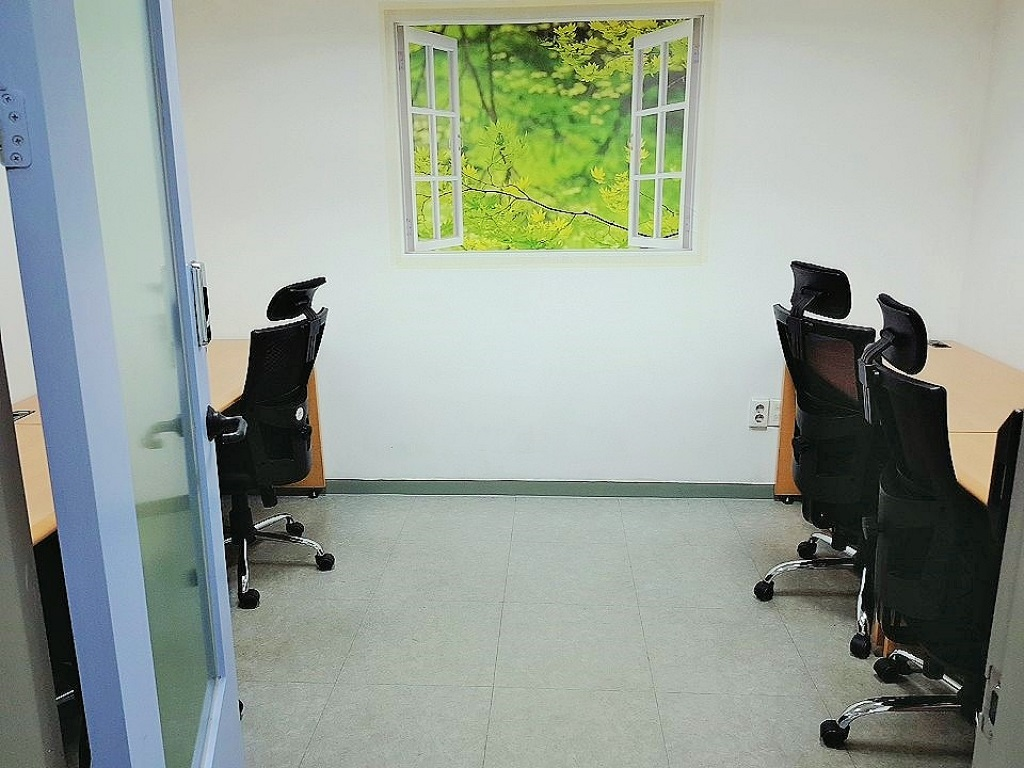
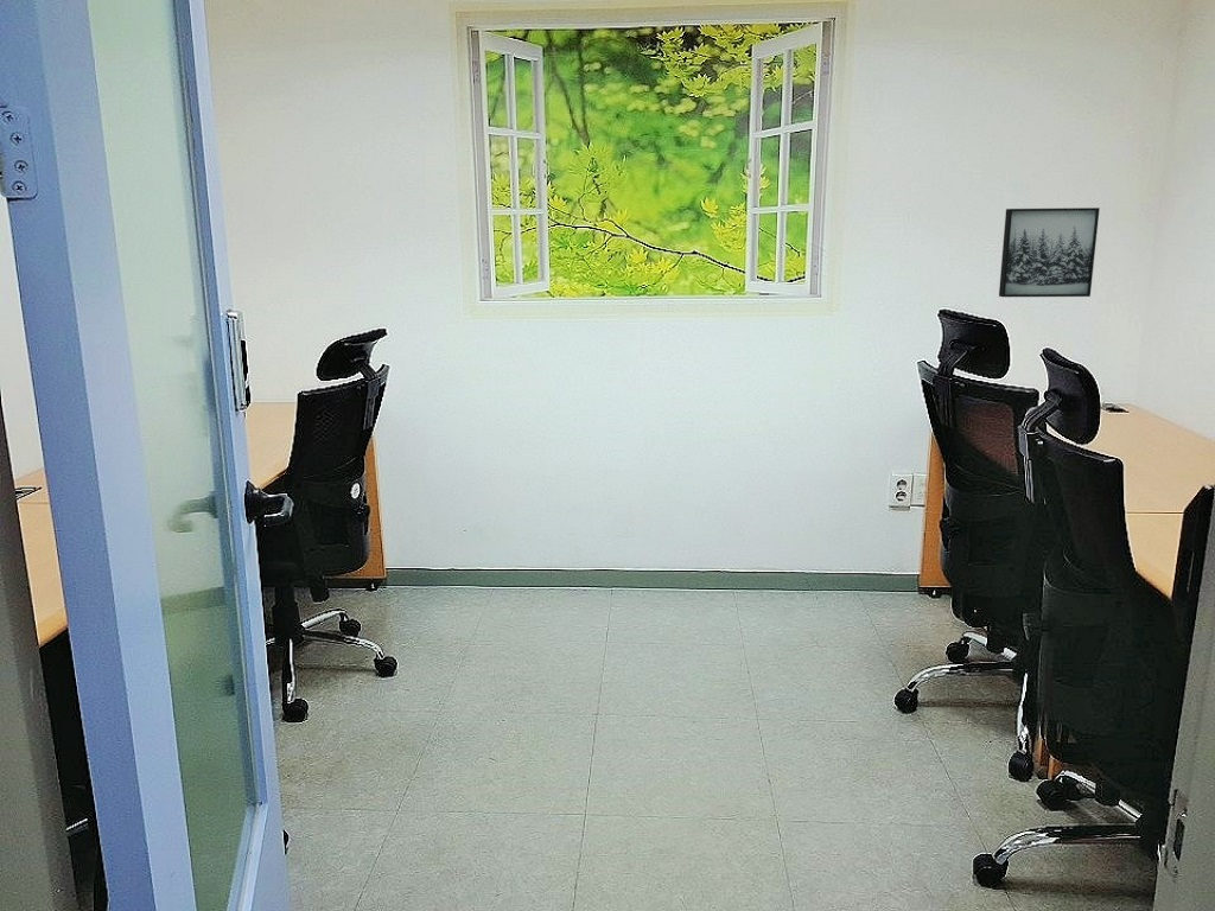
+ wall art [998,206,1101,298]
